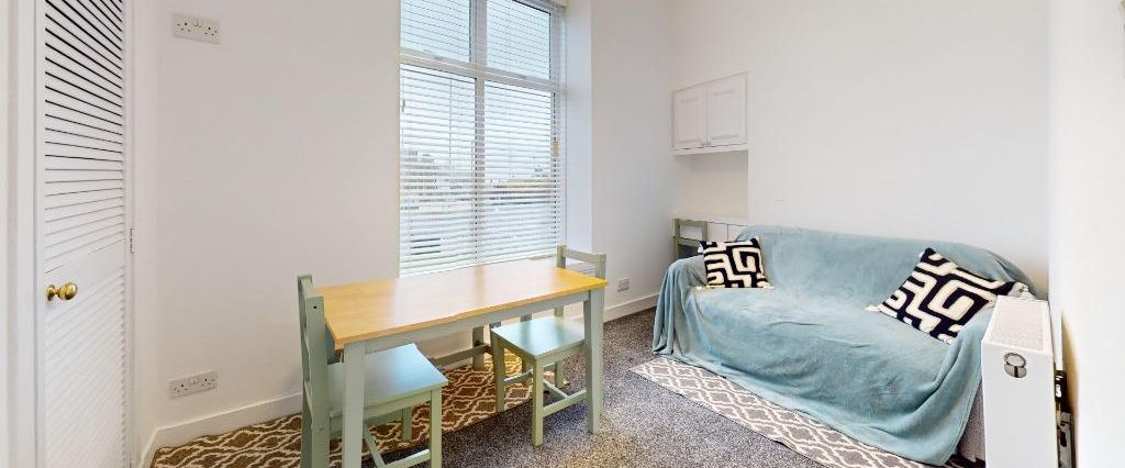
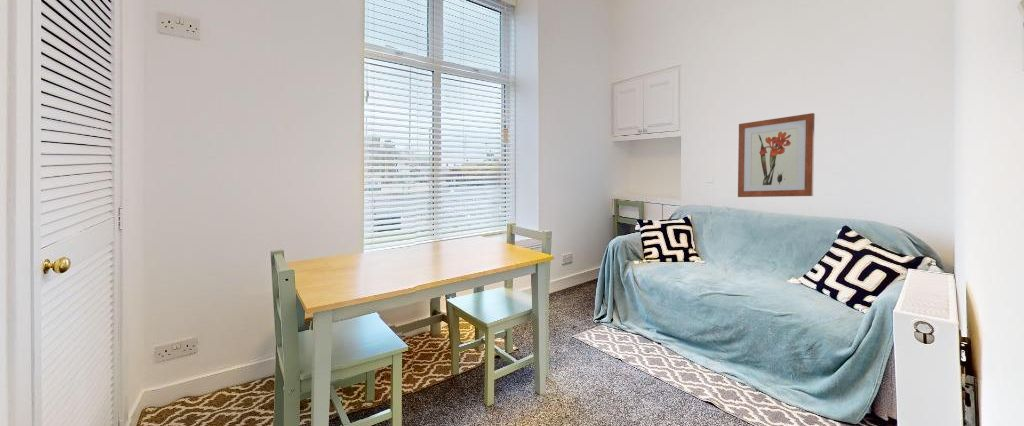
+ wall art [737,112,816,198]
